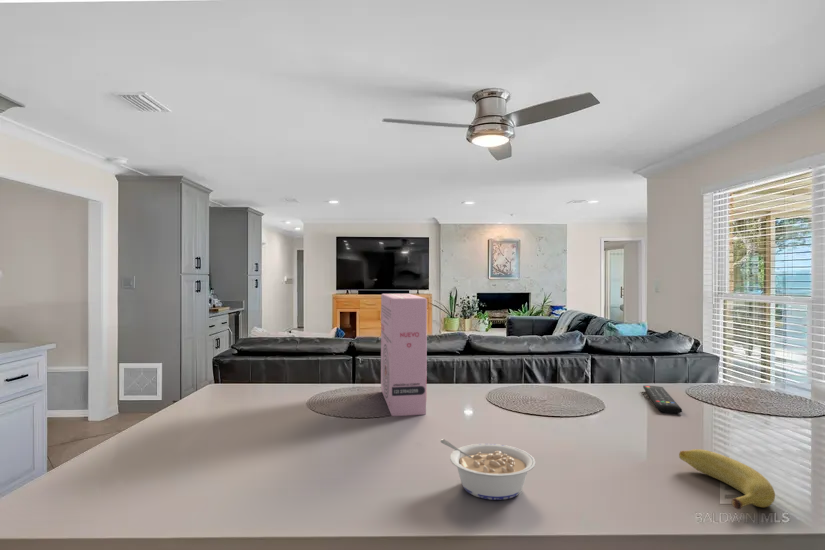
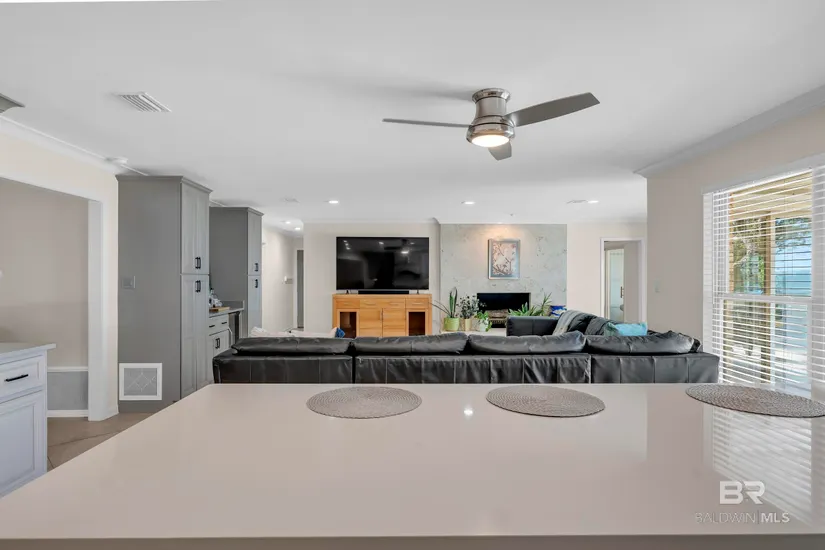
- banana [678,448,776,510]
- legume [440,438,536,501]
- remote control [642,385,683,415]
- cereal box [380,293,428,417]
